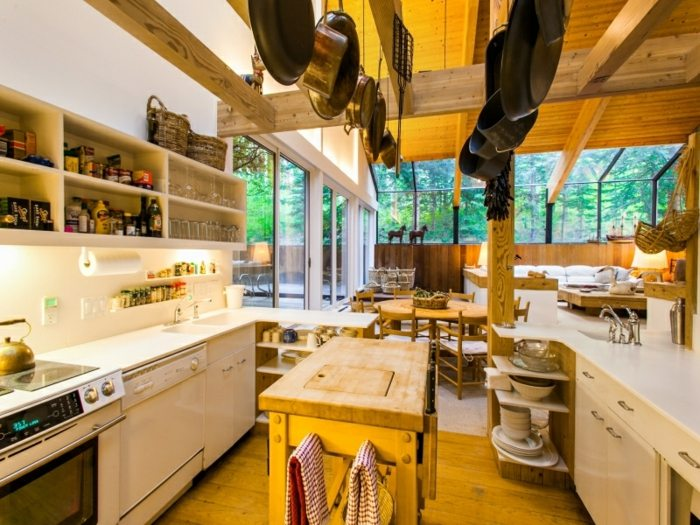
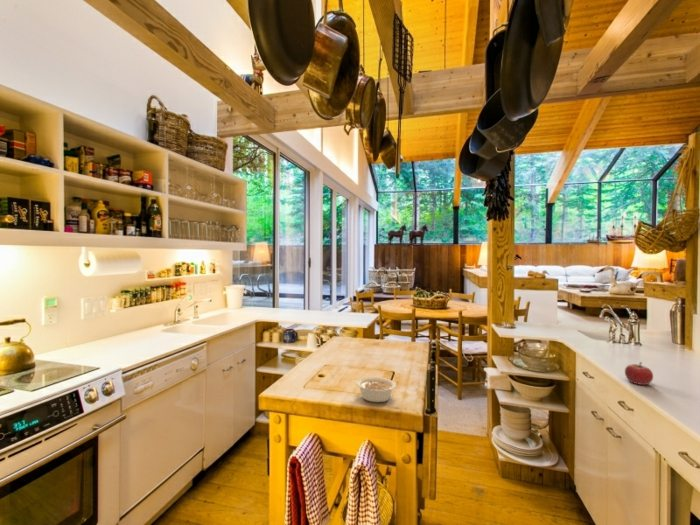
+ legume [355,376,397,403]
+ fruit [624,361,654,386]
